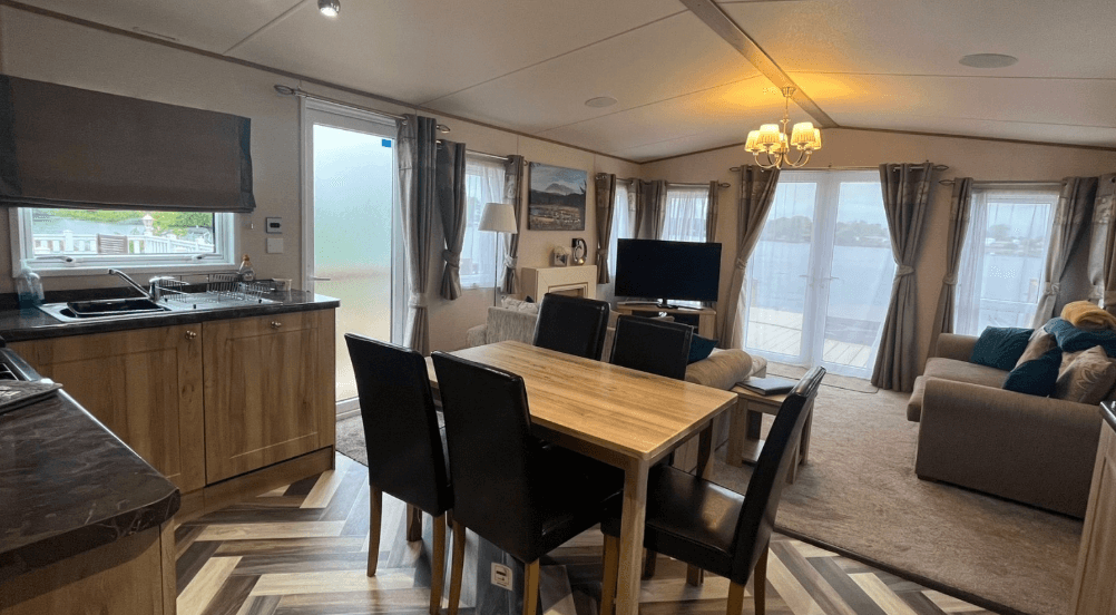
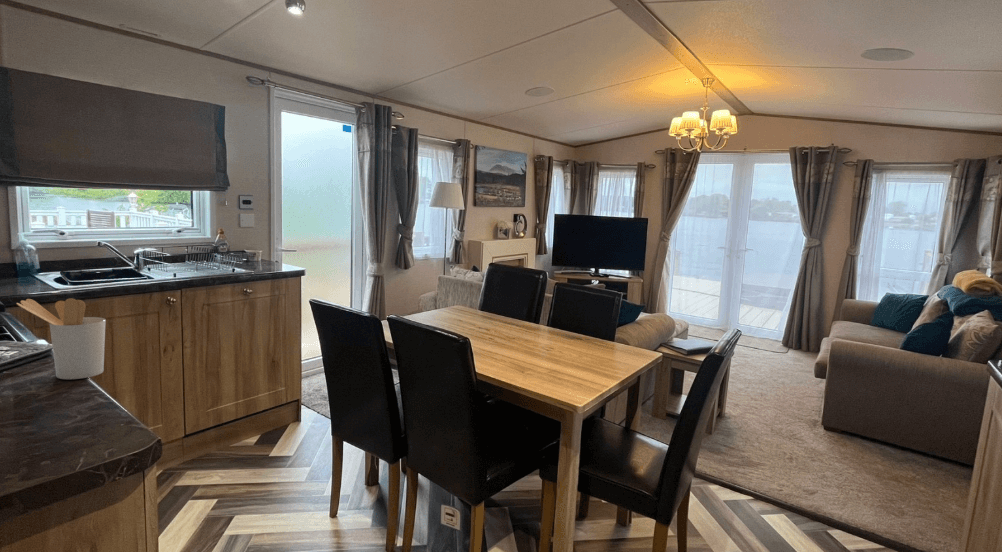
+ utensil holder [15,297,107,380]
